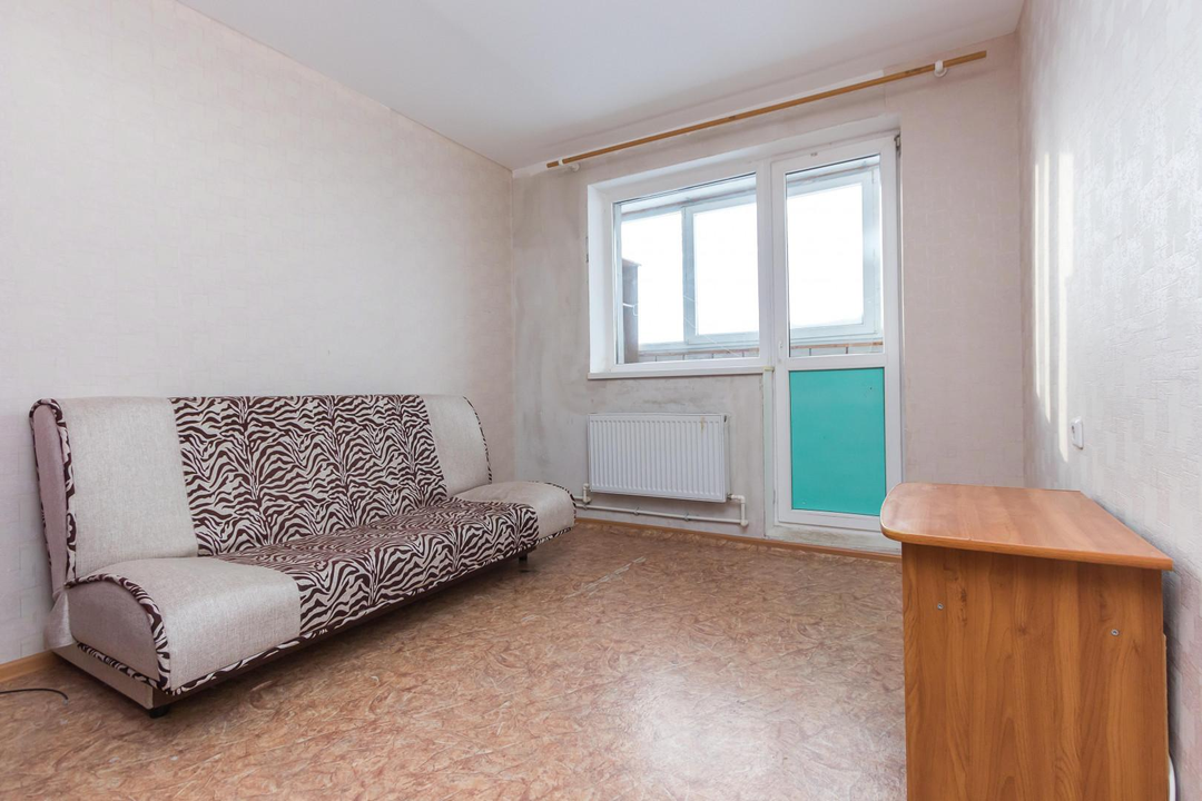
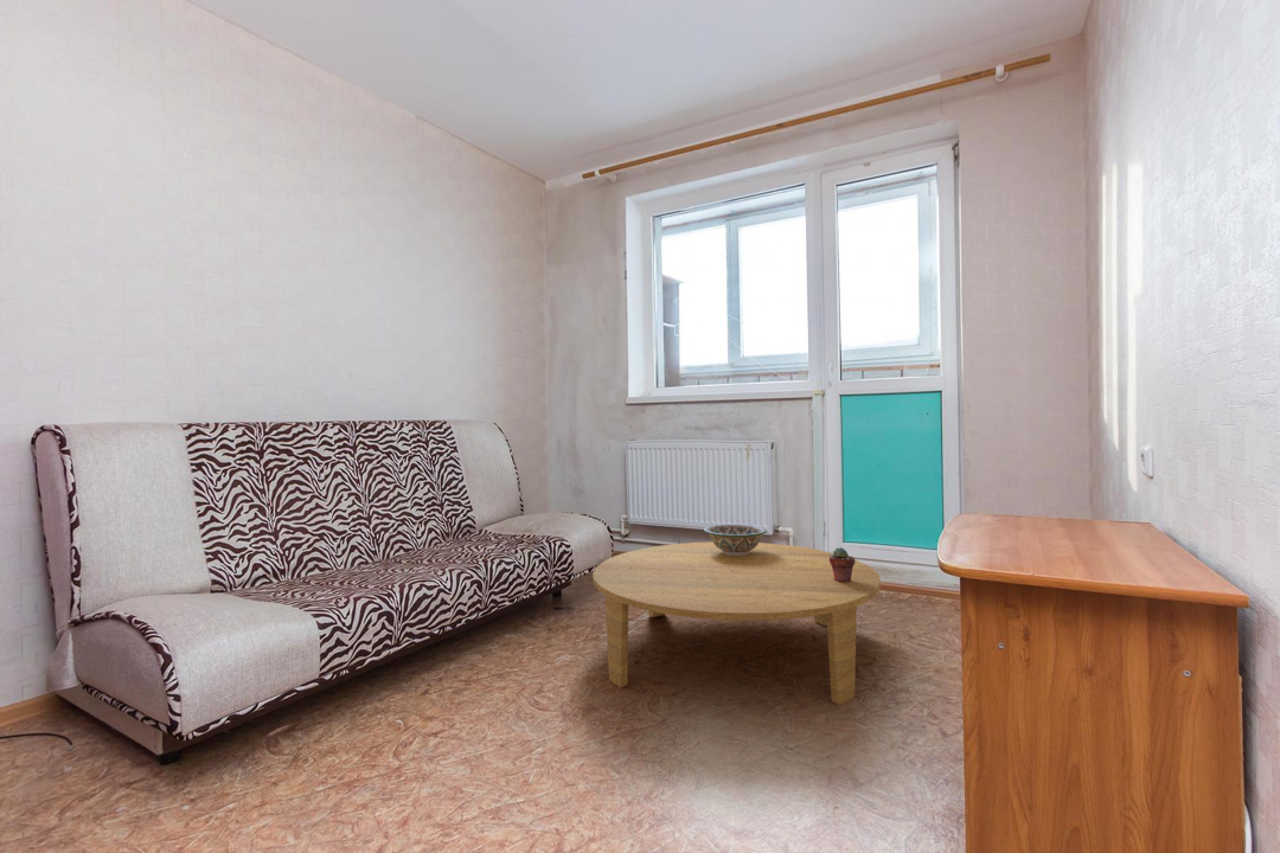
+ potted succulent [830,546,856,583]
+ decorative bowl [703,522,769,556]
+ coffee table [591,540,882,706]
